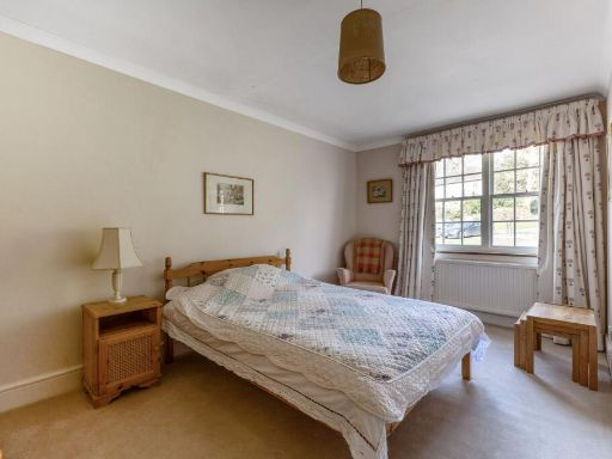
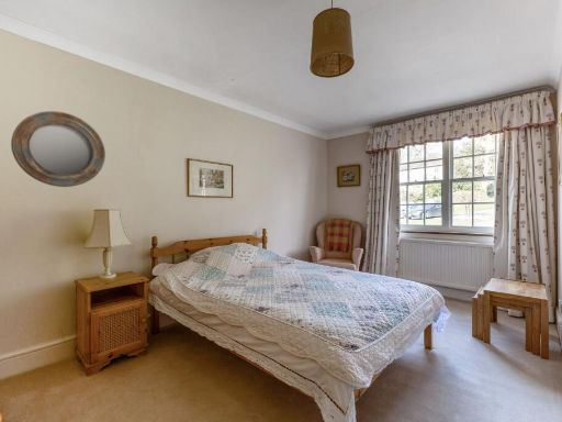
+ home mirror [10,110,106,188]
